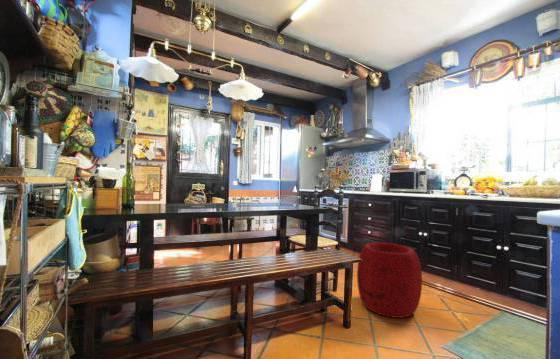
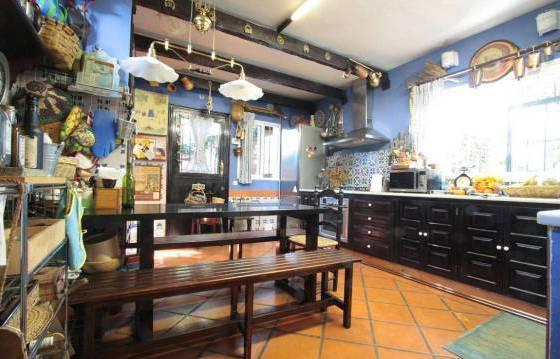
- pouf [356,242,423,319]
